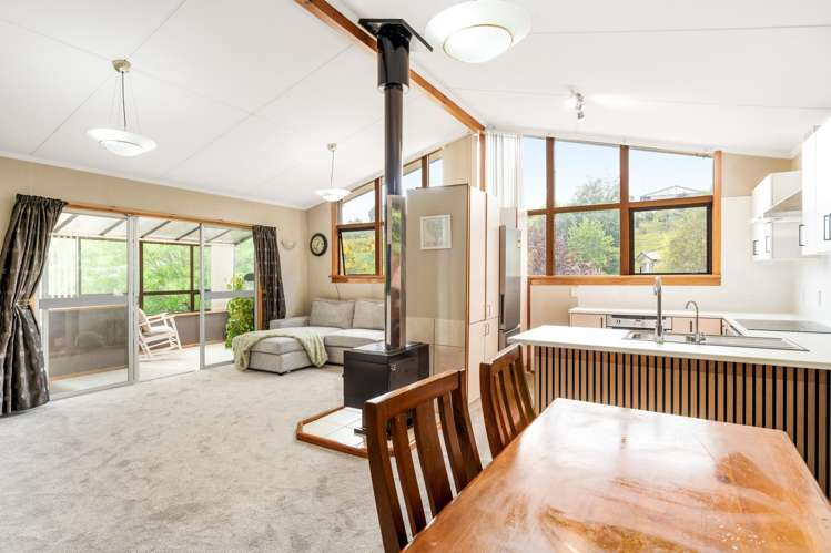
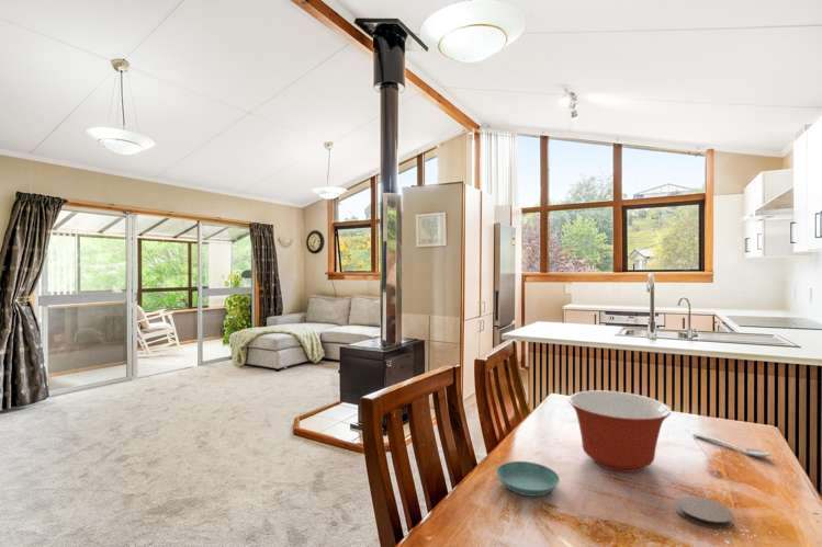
+ mixing bowl [567,389,673,474]
+ spoon [691,432,772,458]
+ saucer [495,460,561,498]
+ coaster [675,495,734,529]
